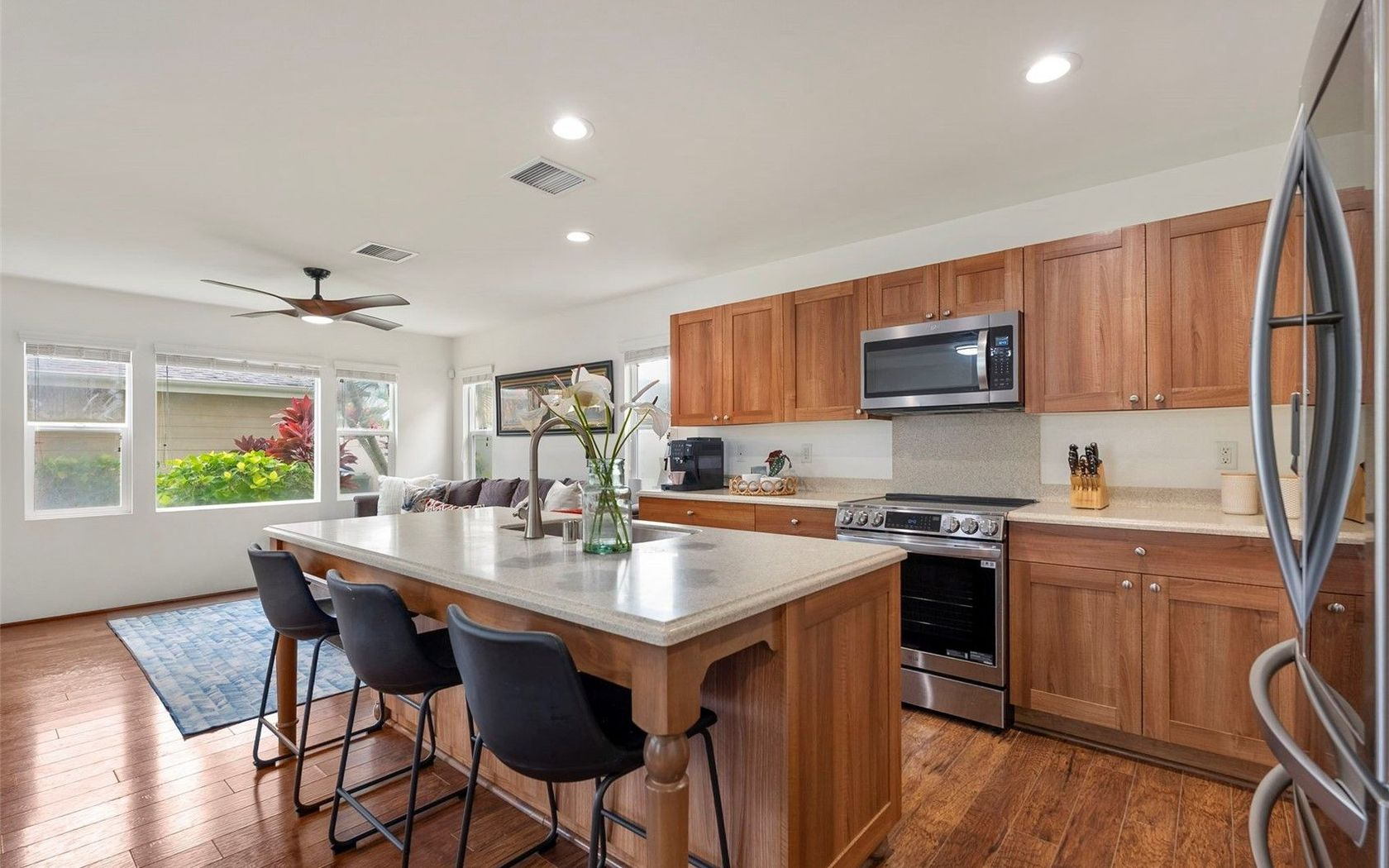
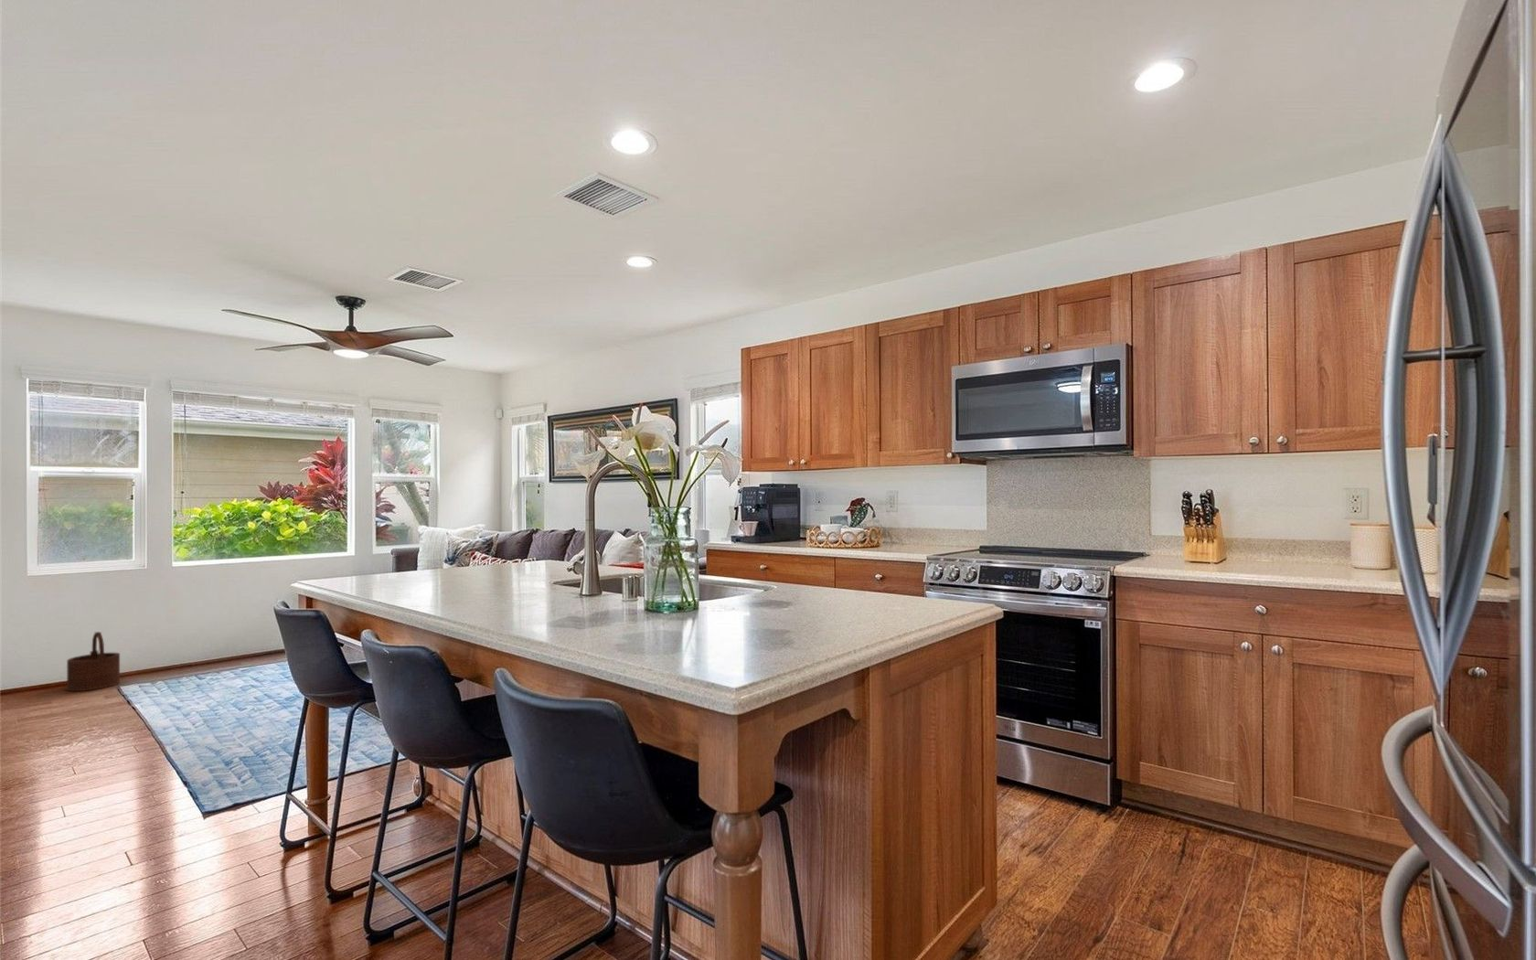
+ wooden bucket [66,630,121,692]
